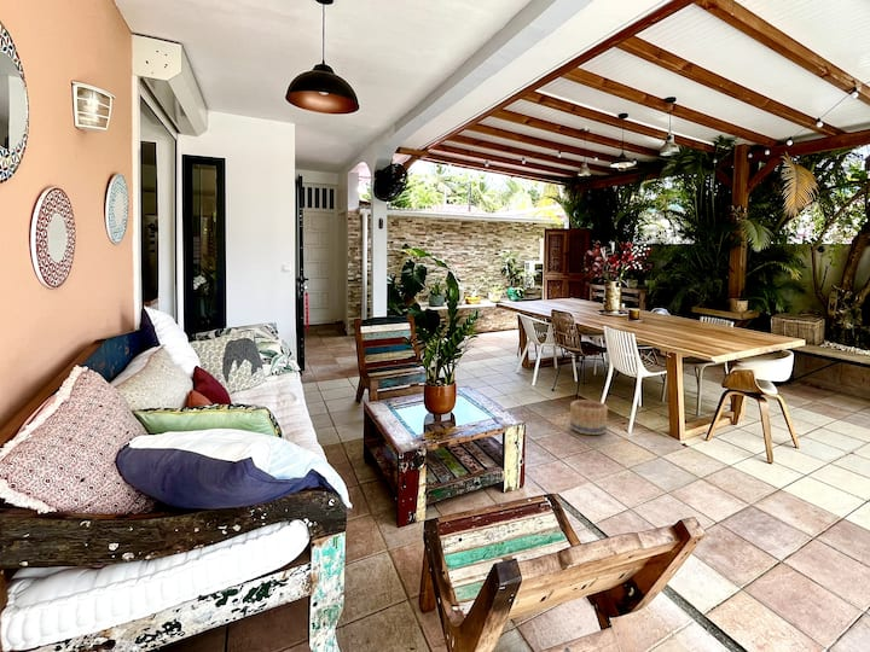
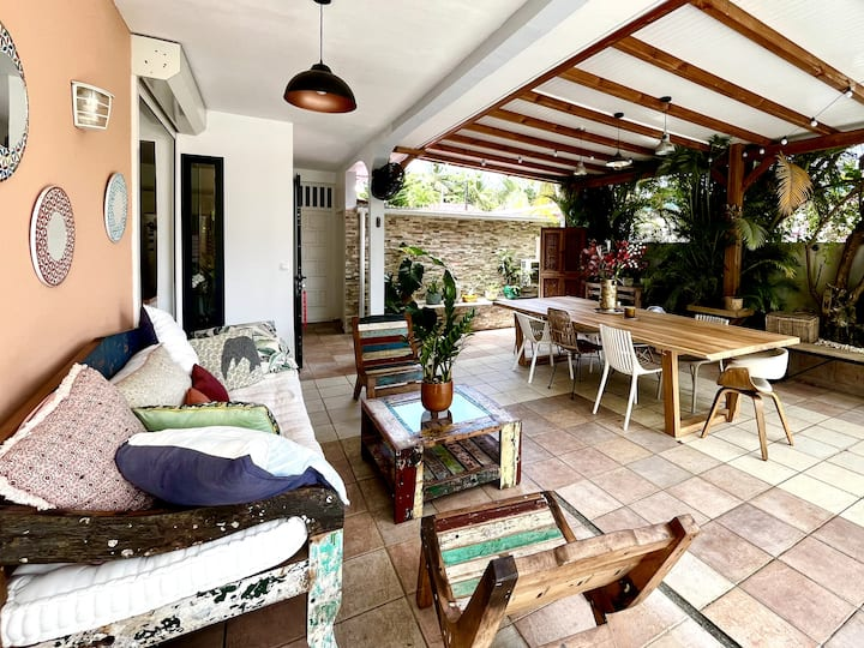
- basket [569,398,609,436]
